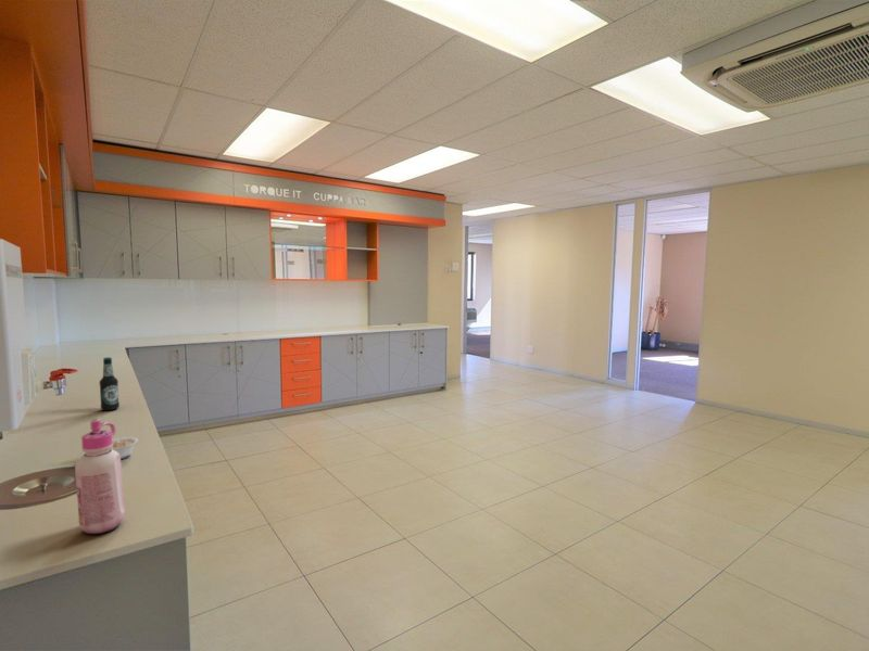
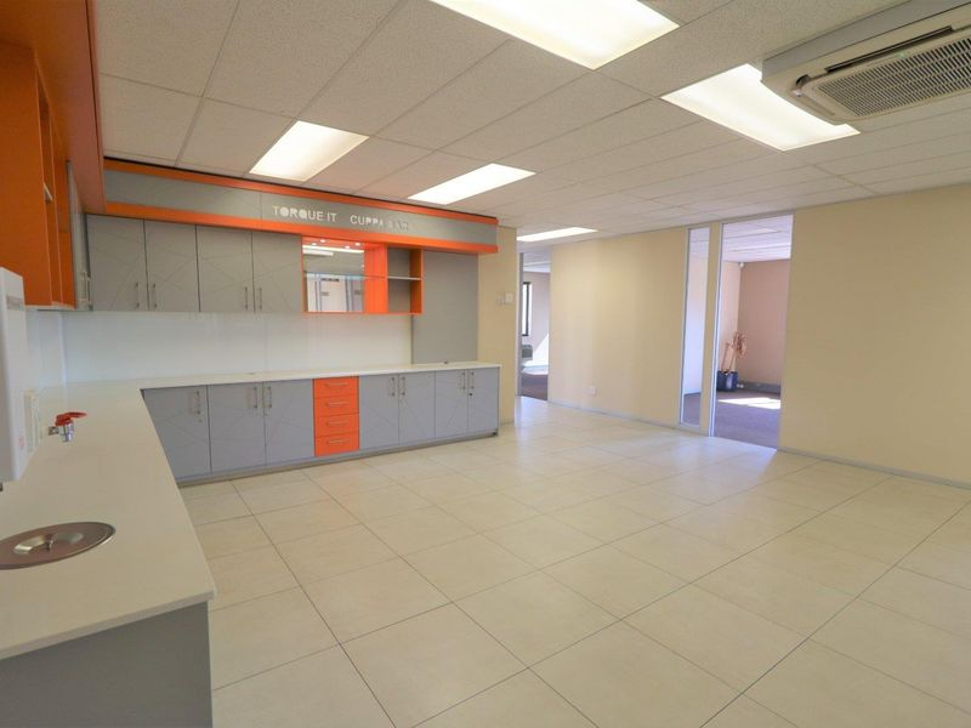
- bottle [99,356,121,411]
- glue bottle [74,418,126,535]
- legume [110,436,139,460]
